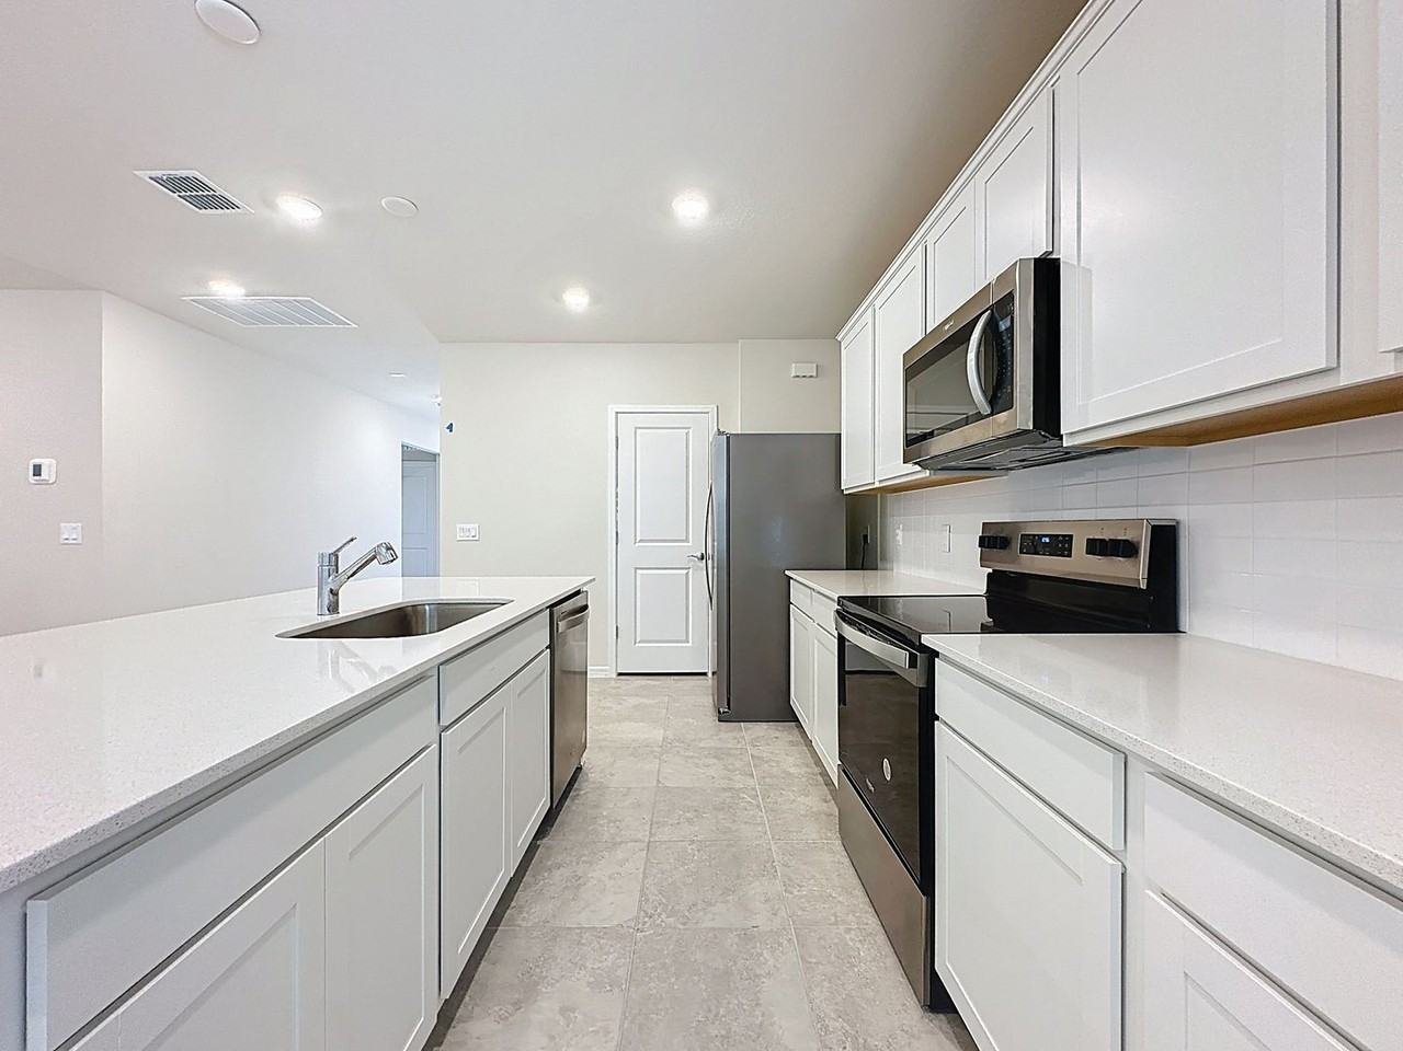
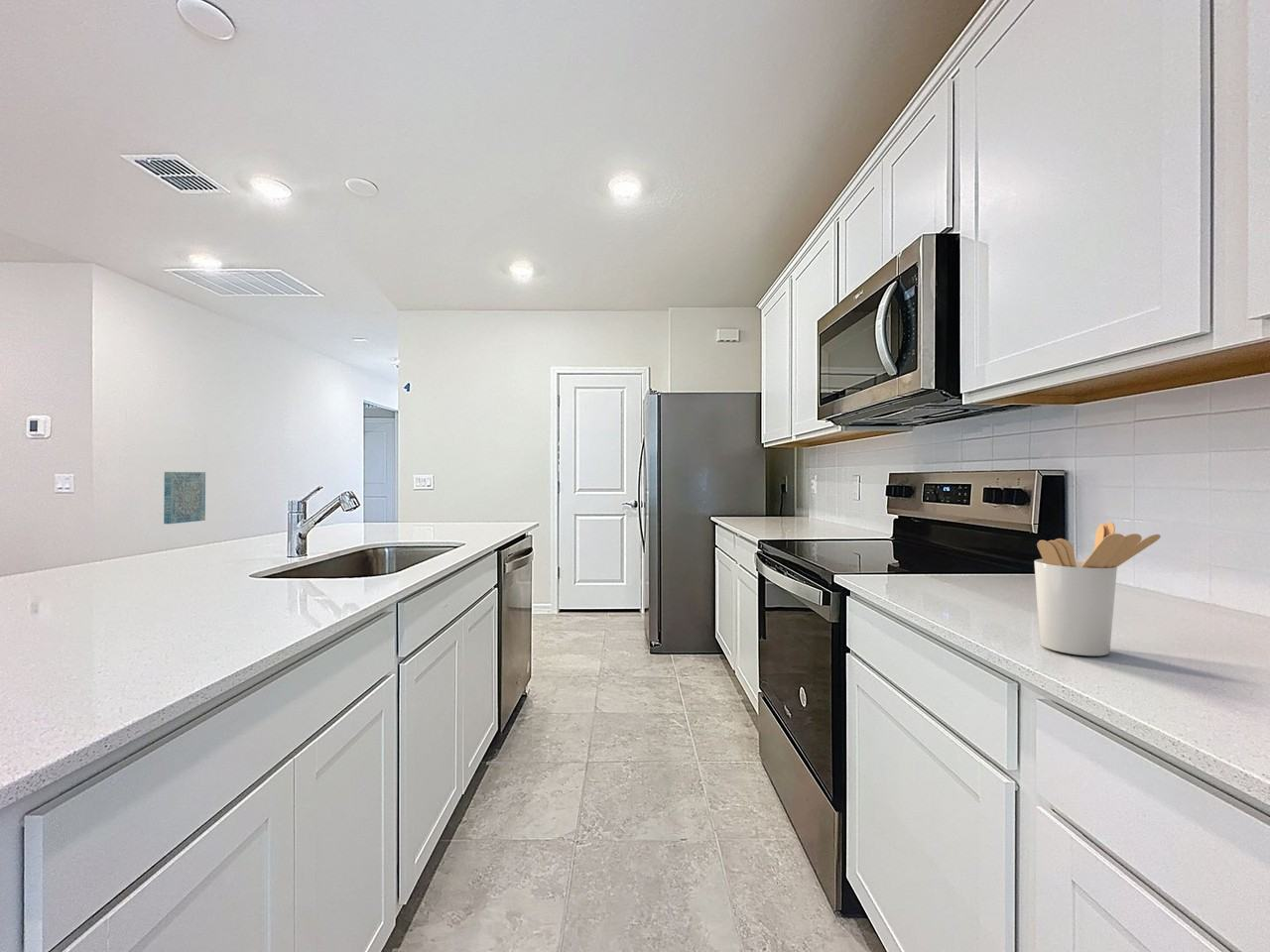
+ utensil holder [1033,521,1162,656]
+ wall art [163,471,206,525]
